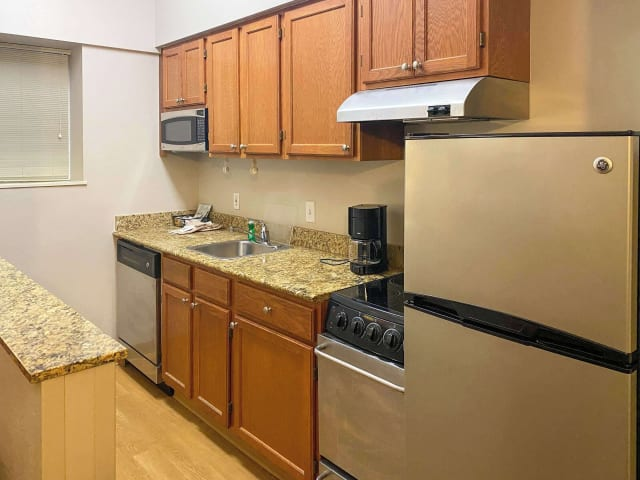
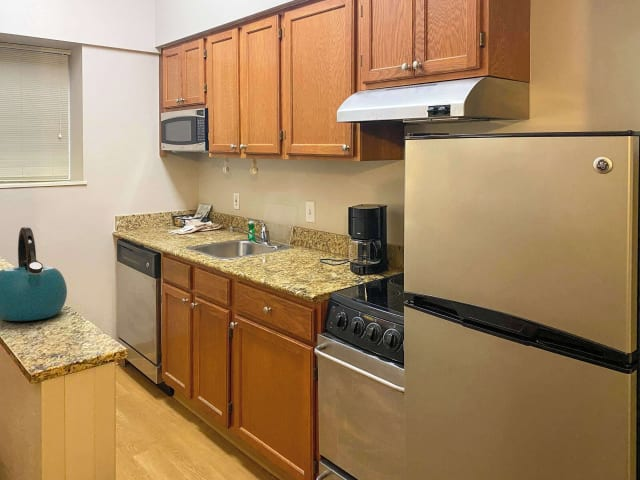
+ kettle [0,226,68,322]
